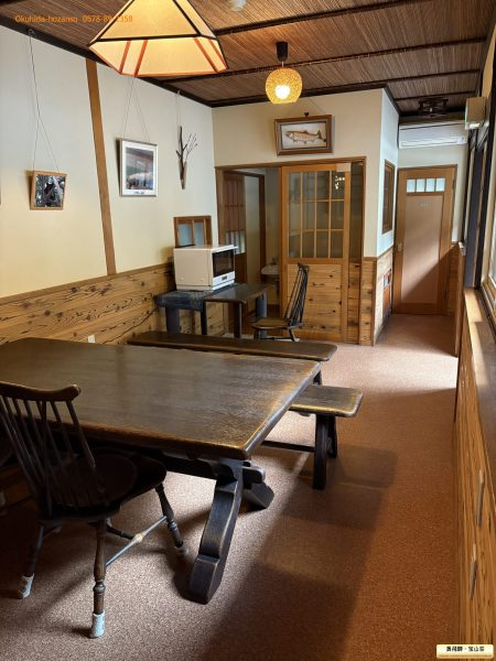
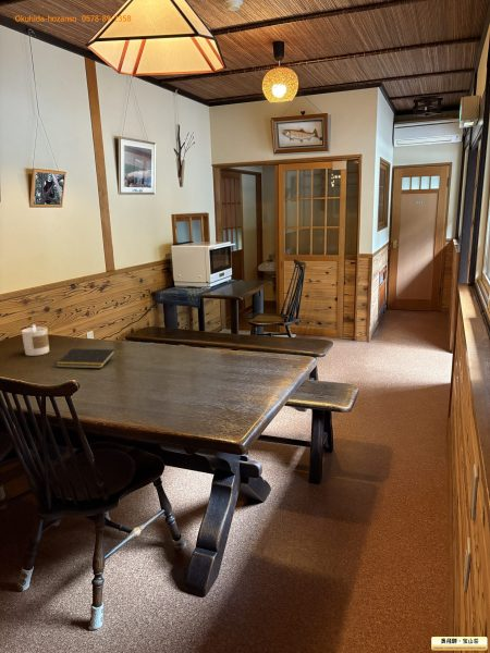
+ candle [21,323,50,357]
+ notepad [54,347,117,369]
